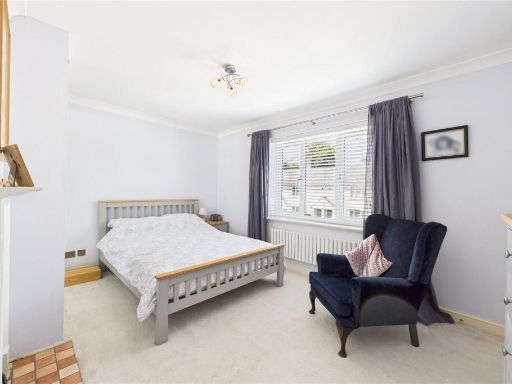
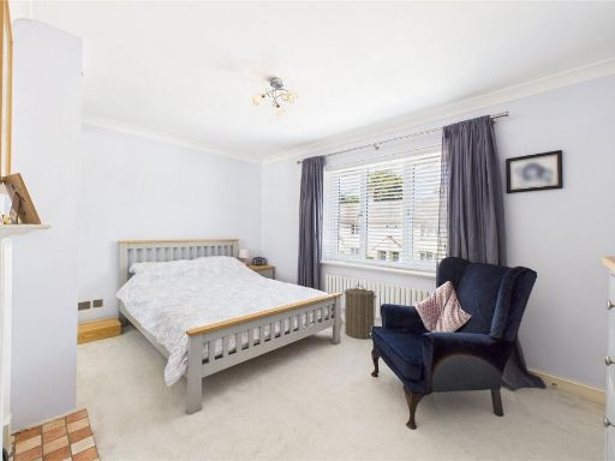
+ laundry hamper [344,283,378,340]
